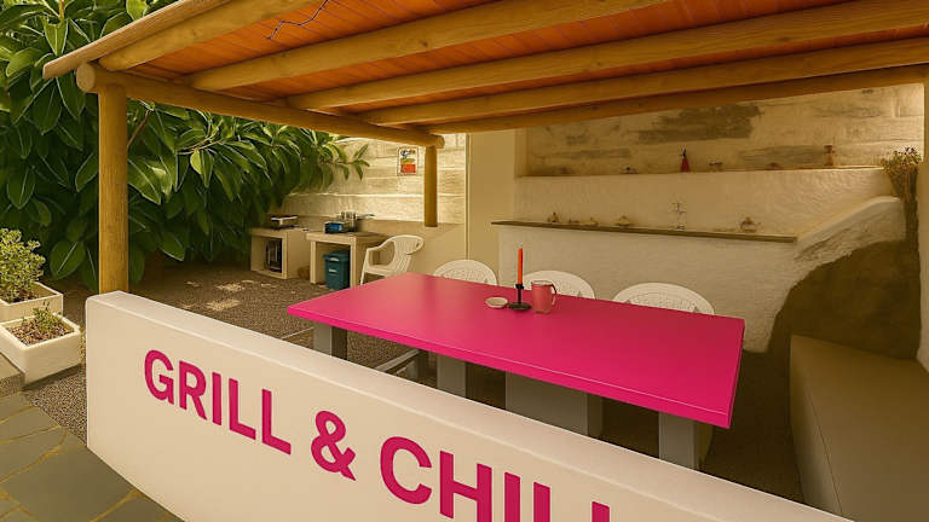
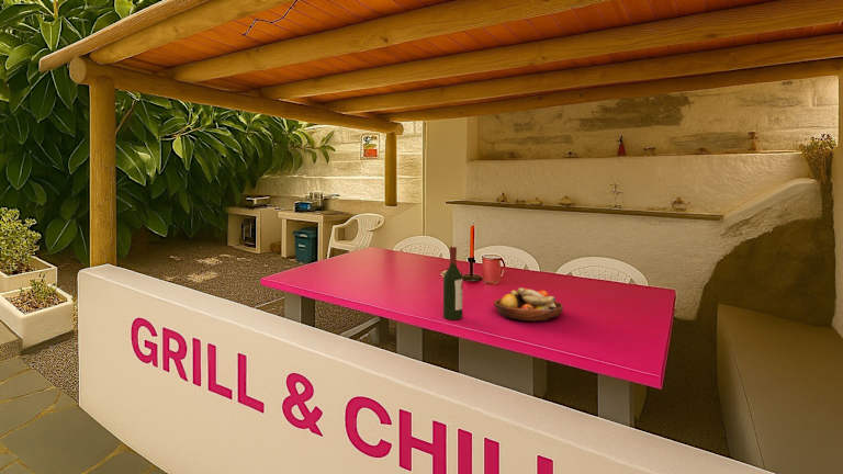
+ fruit bowl [493,286,564,321]
+ wine bottle [442,246,463,320]
